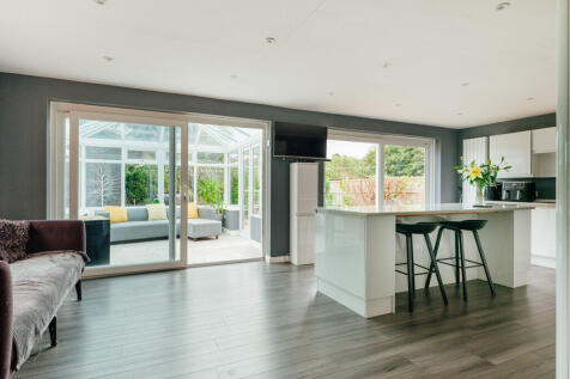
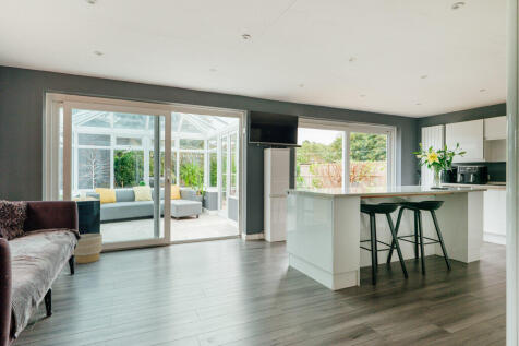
+ planter [73,232,104,264]
